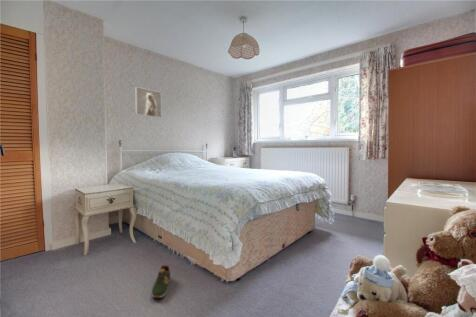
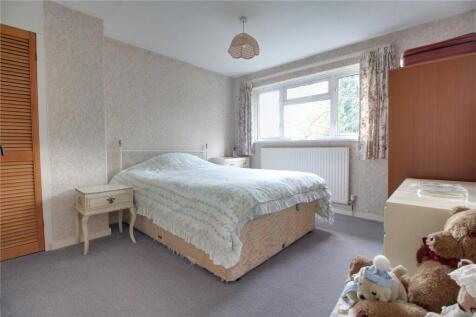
- shoe [151,264,171,299]
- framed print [134,86,162,119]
